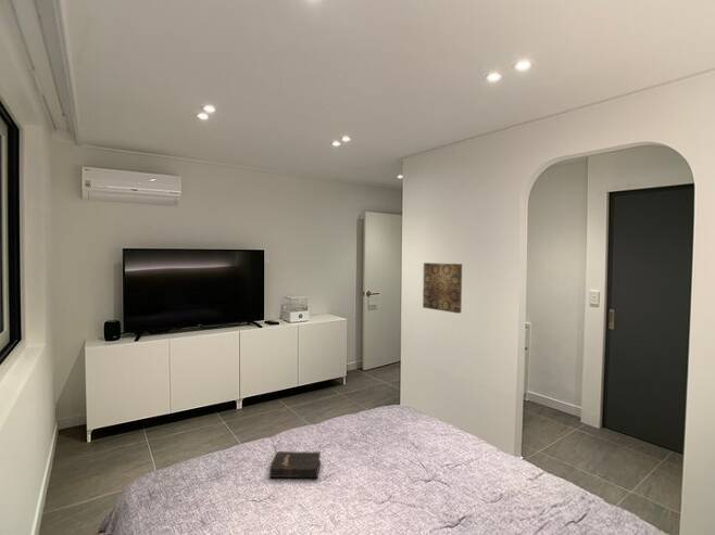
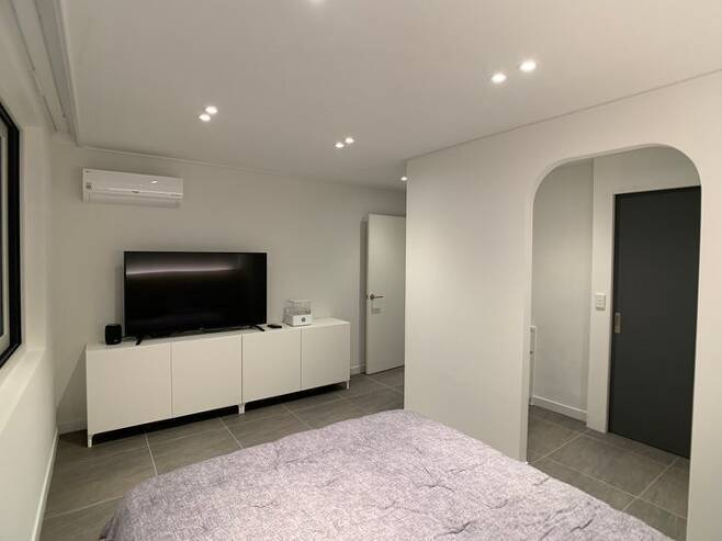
- hardback book [268,450,322,479]
- wall art [422,262,463,315]
